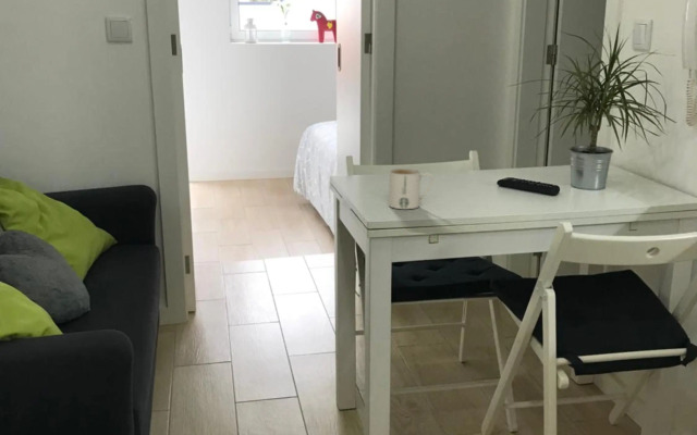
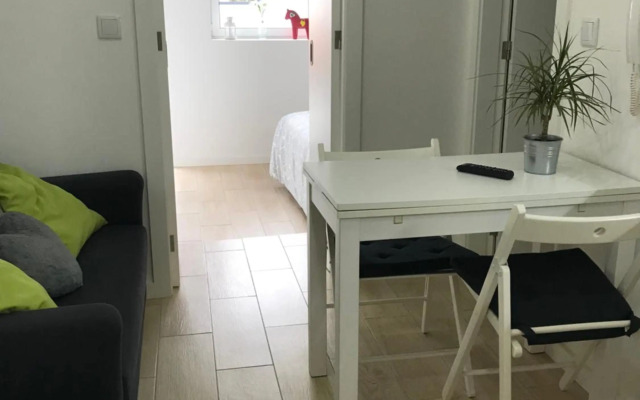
- mug [388,167,436,210]
